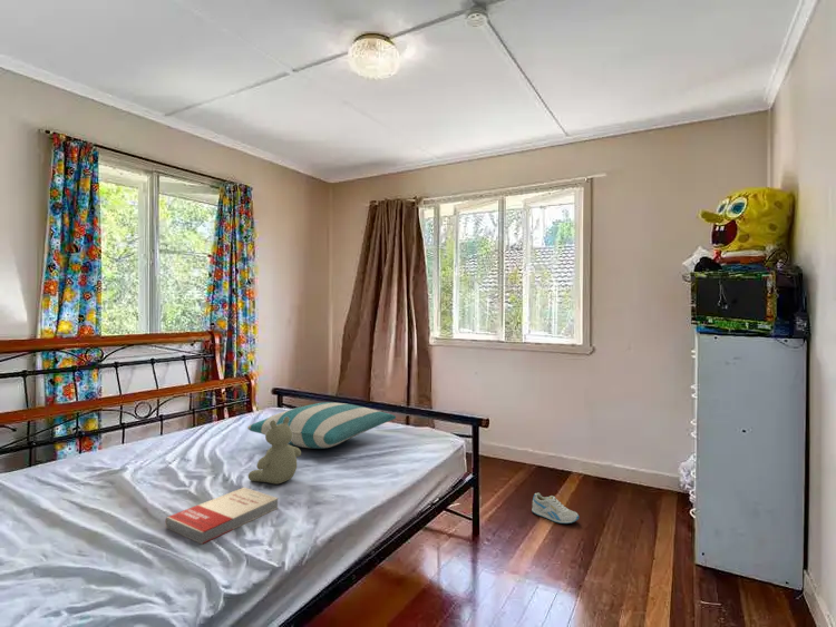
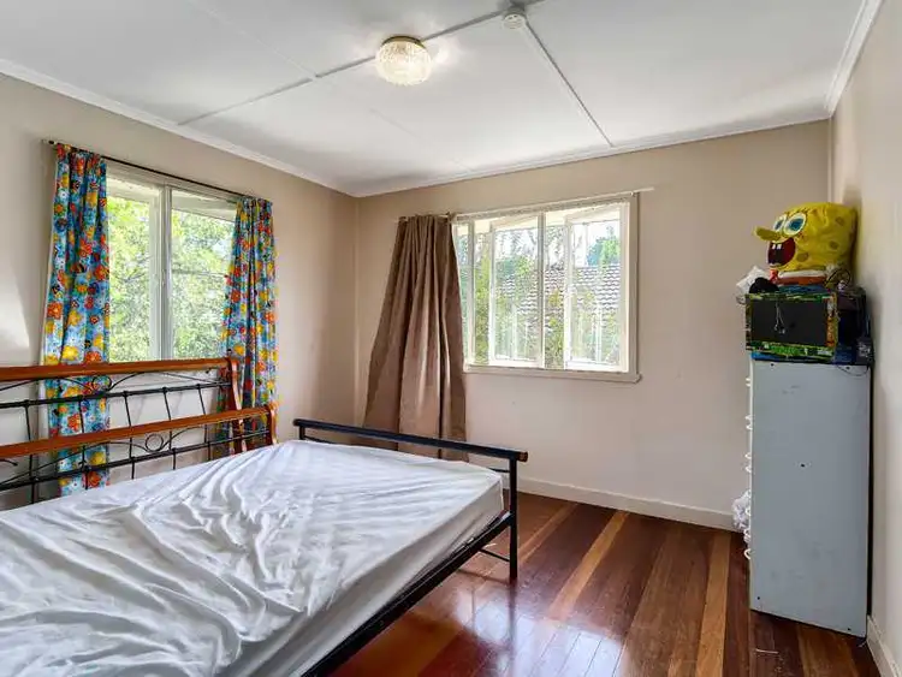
- stuffed bear [247,417,302,486]
- book [164,487,280,545]
- pillow [246,401,397,450]
- sneaker [531,492,580,525]
